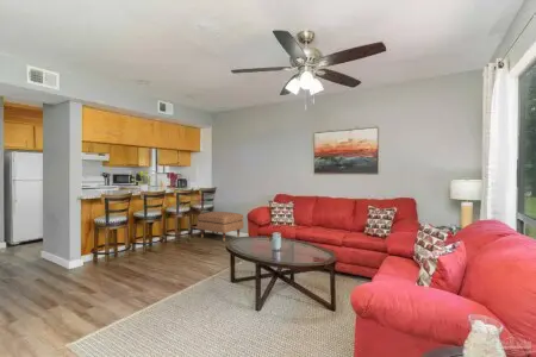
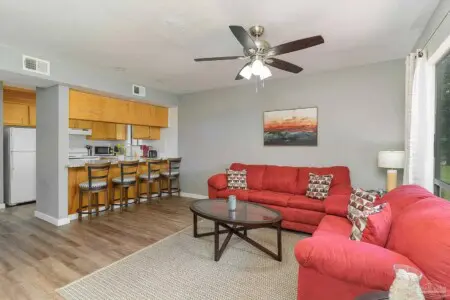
- ottoman [195,211,244,243]
